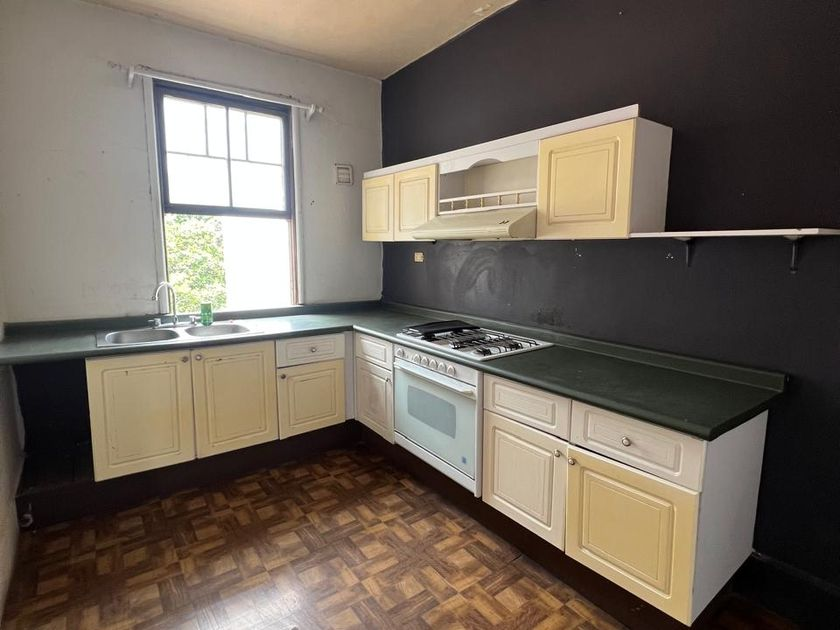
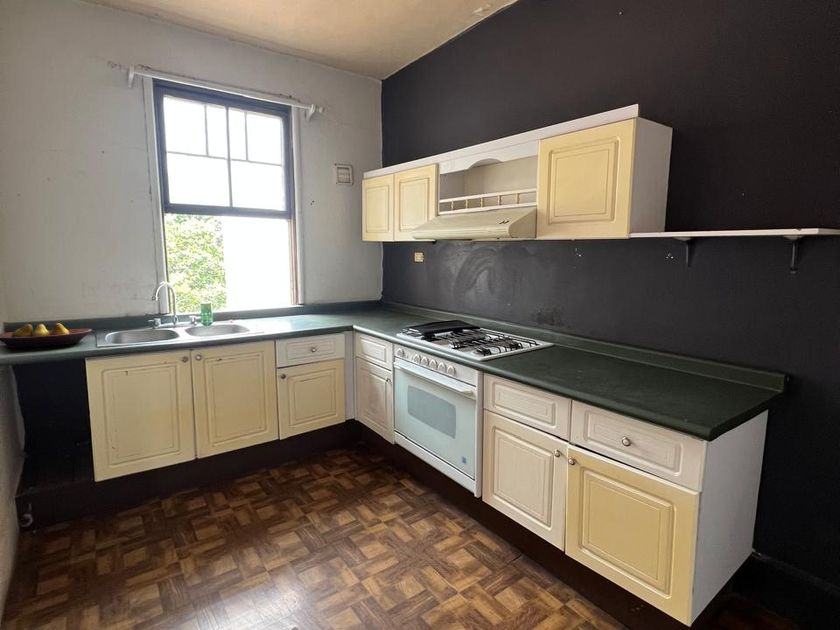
+ fruit bowl [0,322,93,349]
